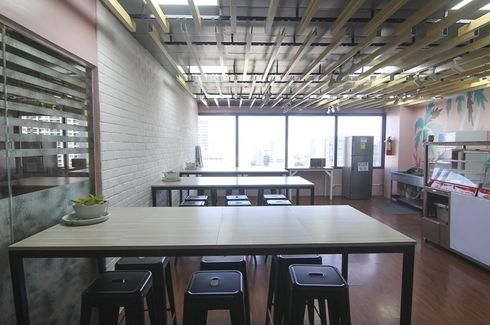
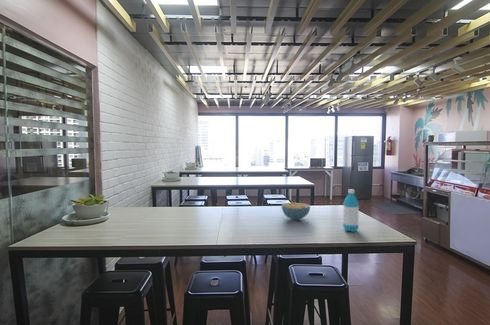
+ cereal bowl [281,202,311,221]
+ water bottle [342,188,360,233]
